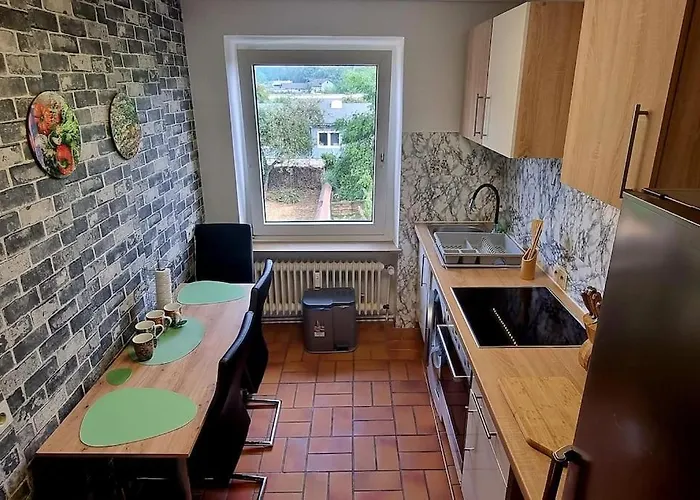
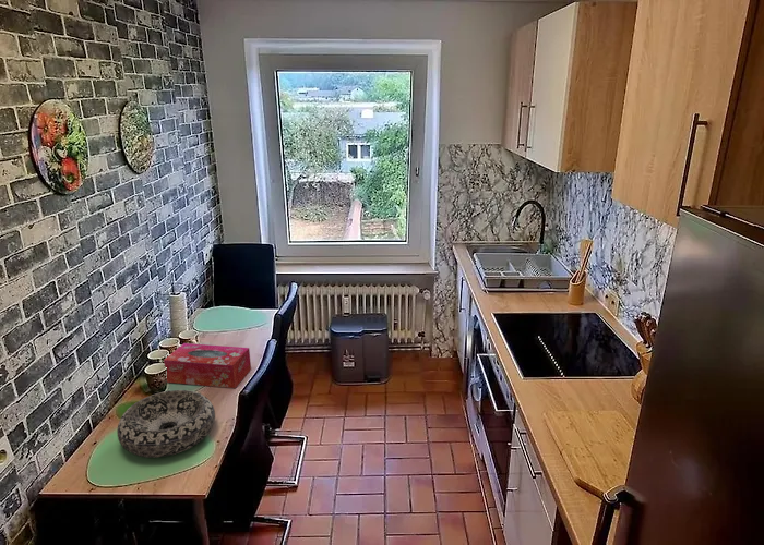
+ tissue box [163,342,252,389]
+ decorative bowl [116,389,216,459]
